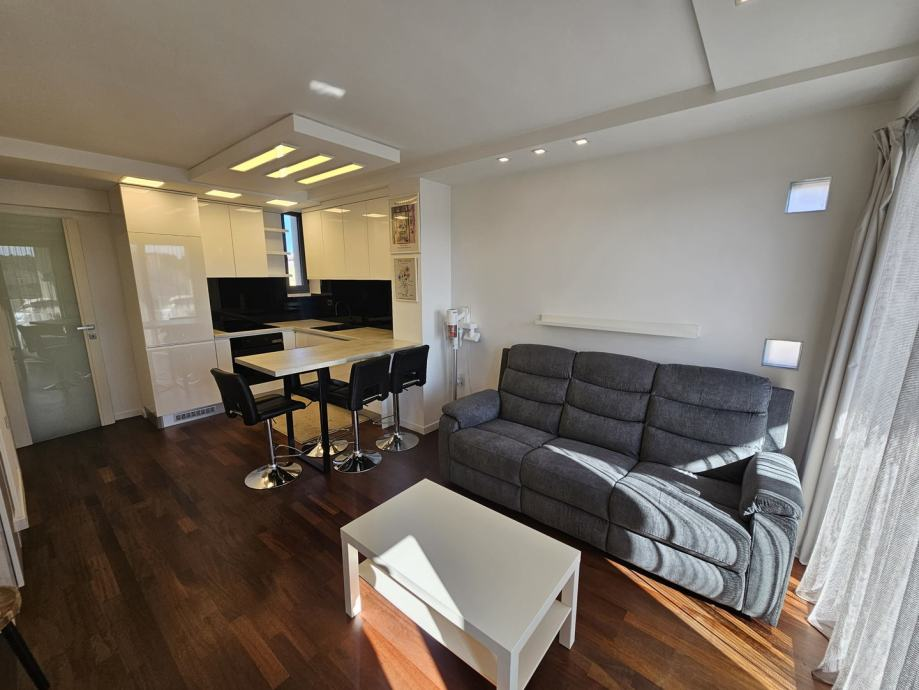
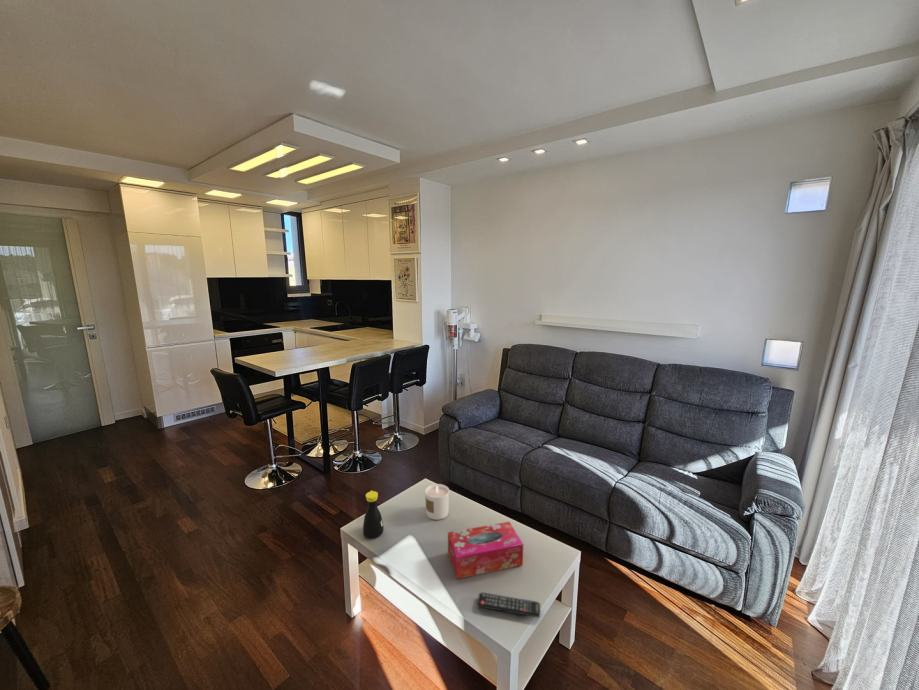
+ tissue box [447,521,524,580]
+ candle [424,483,450,521]
+ remote control [476,592,541,619]
+ bottle [362,490,384,539]
